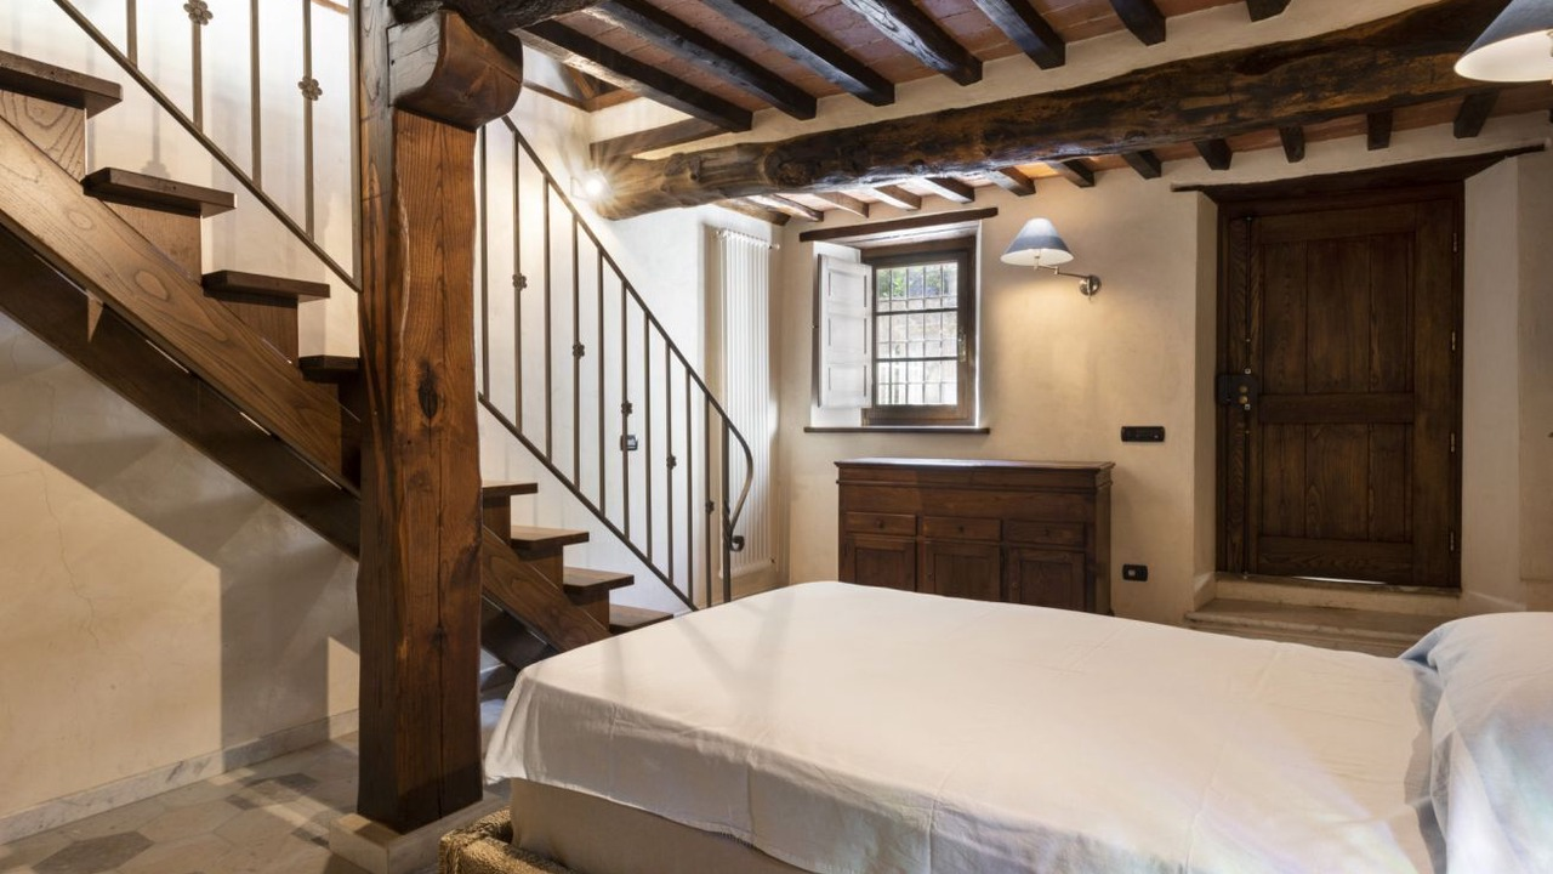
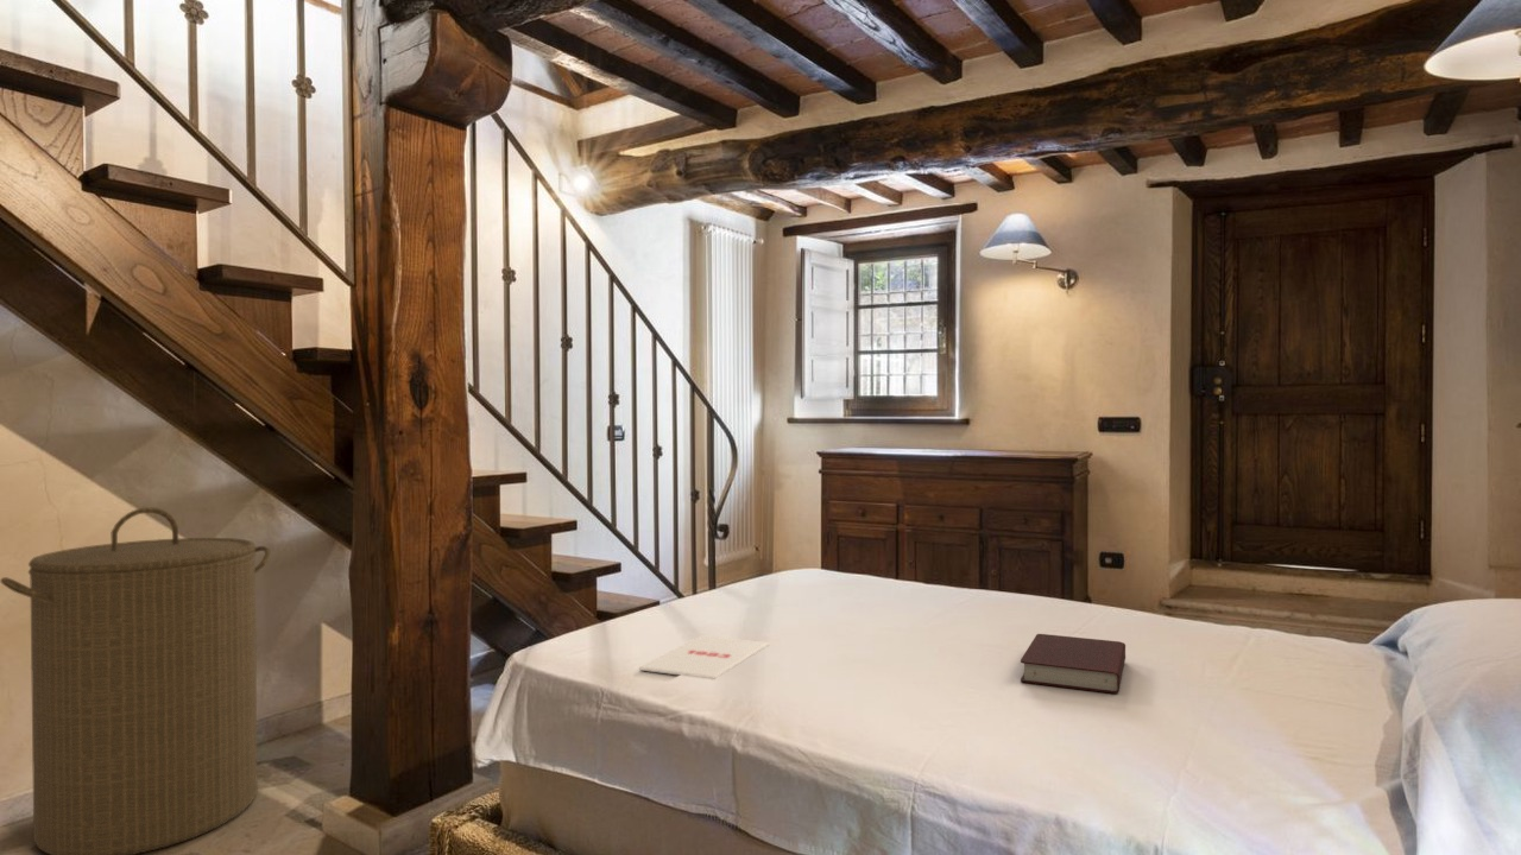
+ book [1020,633,1126,695]
+ laundry hamper [0,506,272,855]
+ magazine [638,634,771,679]
